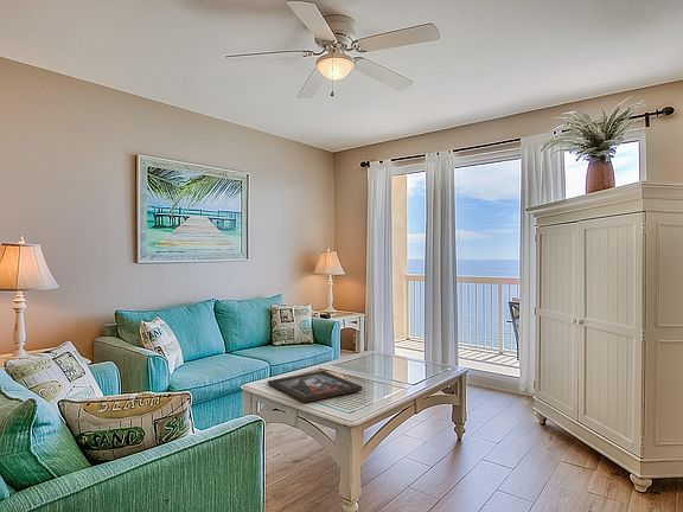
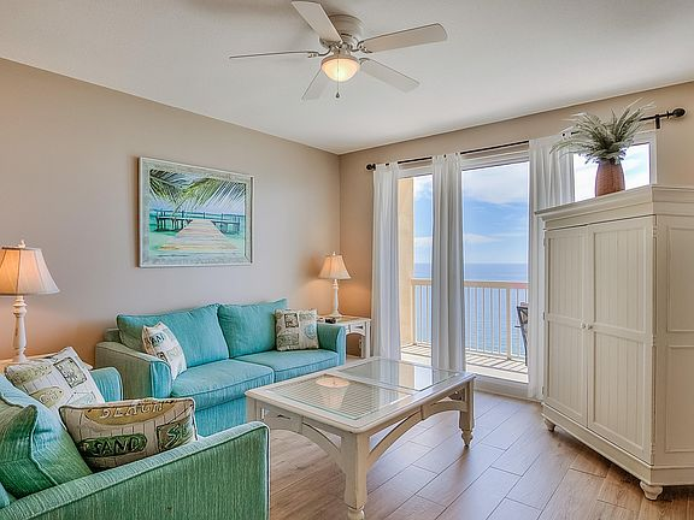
- religious icon [267,370,364,403]
